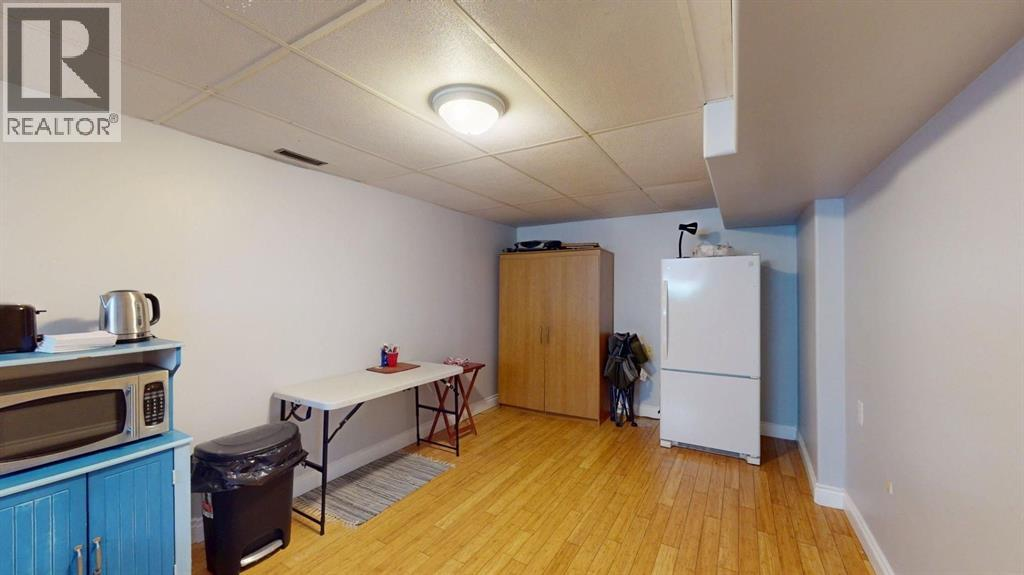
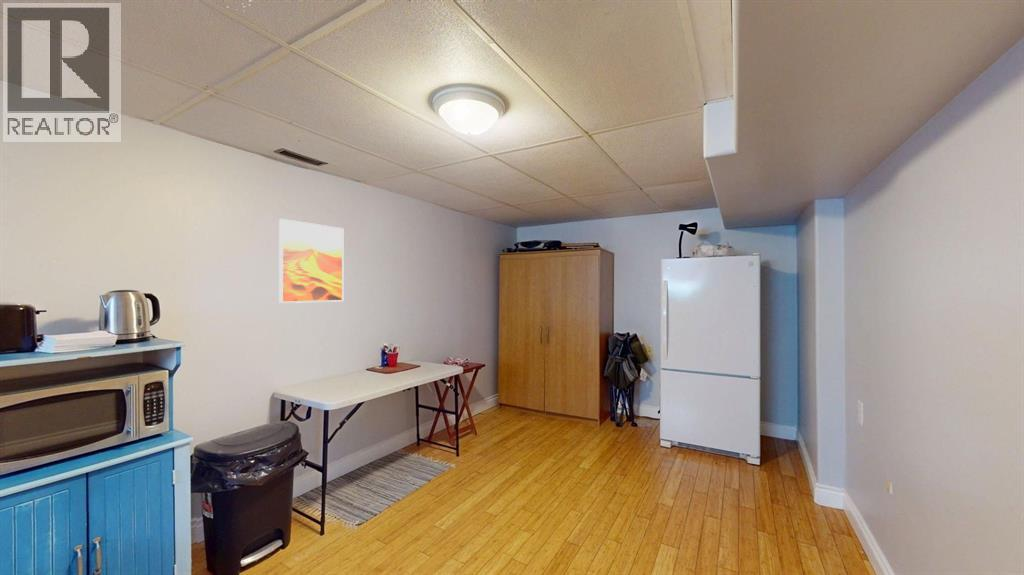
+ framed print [278,218,344,304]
